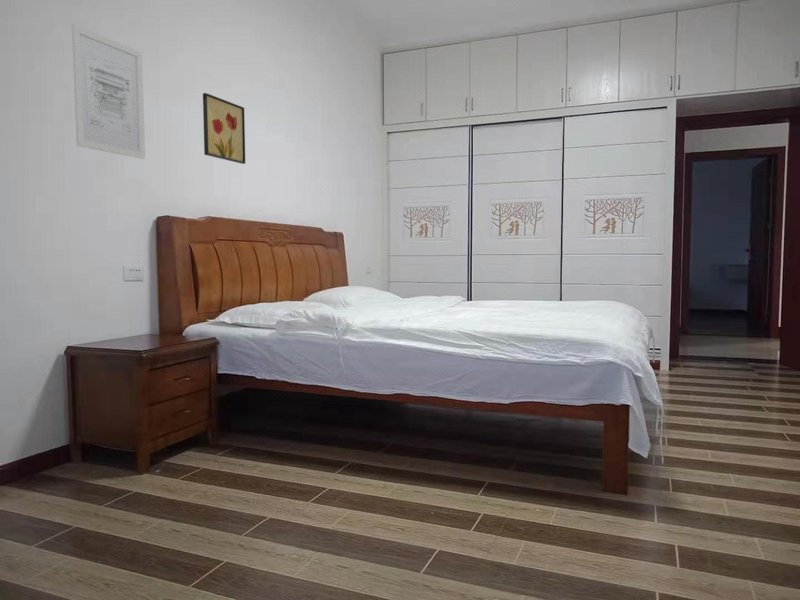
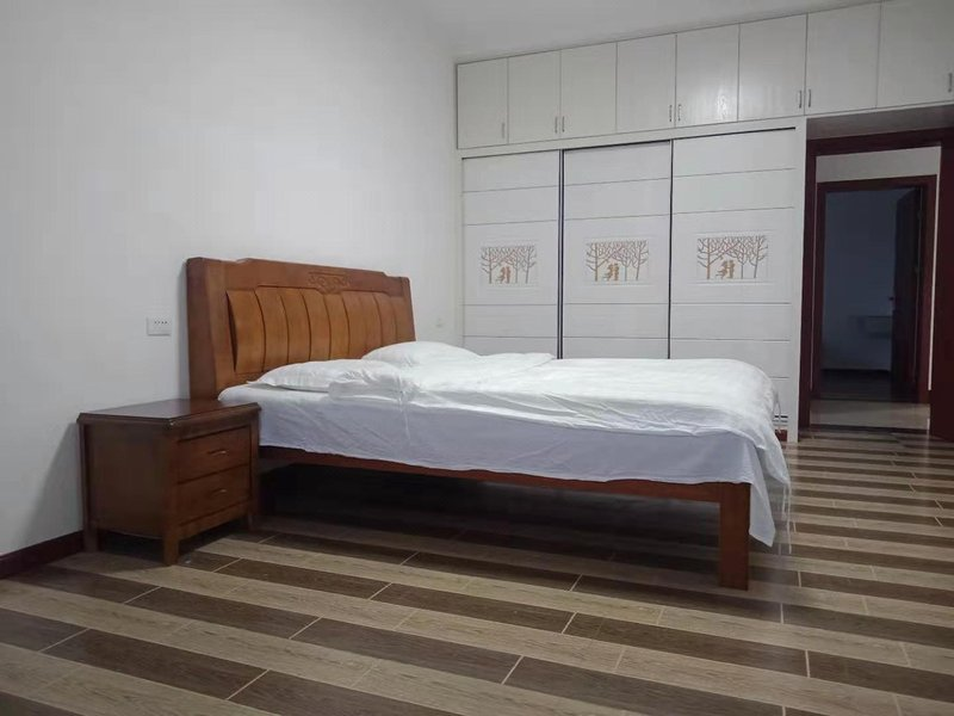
- wall art [71,23,146,160]
- wall art [202,92,246,165]
